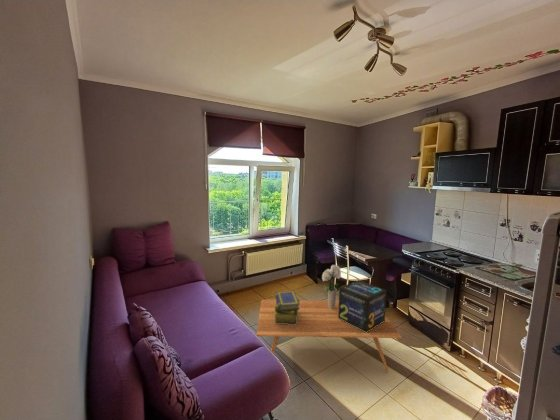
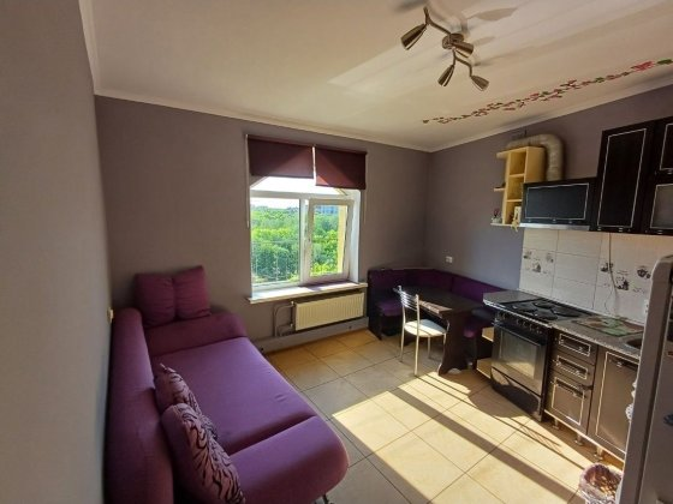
- decorative box [338,279,388,333]
- coffee table [256,299,403,373]
- bouquet [321,264,342,309]
- stack of books [274,290,301,325]
